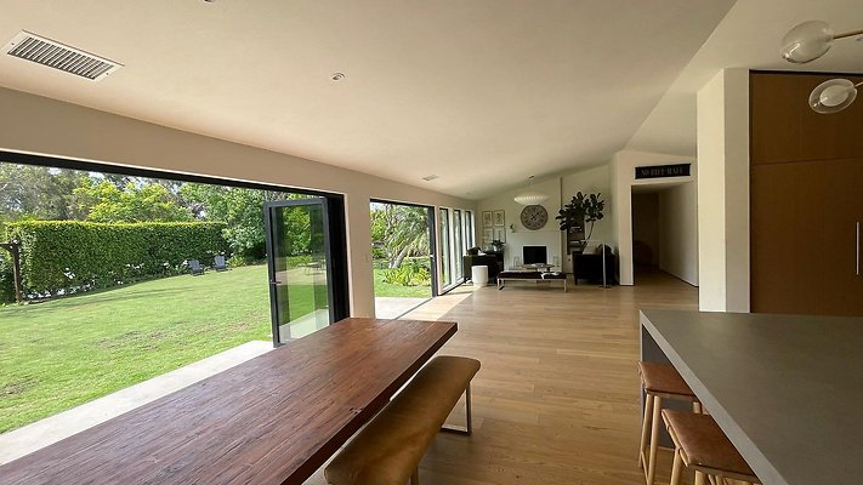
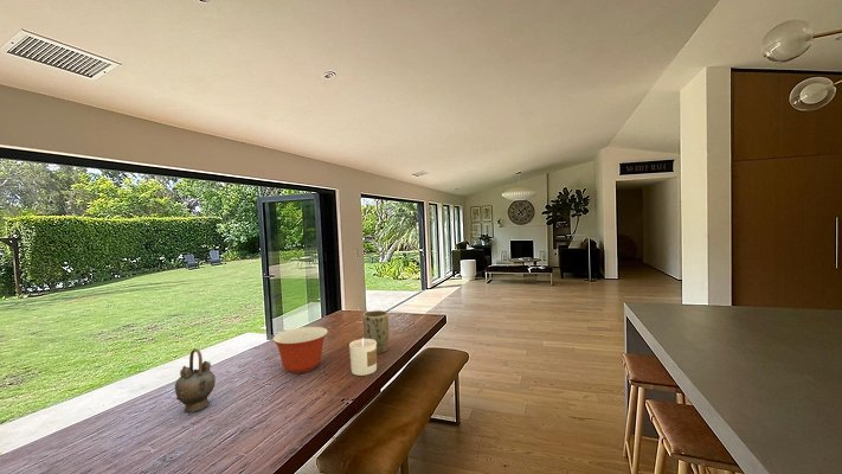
+ teapot [174,347,217,414]
+ plant pot [362,309,390,354]
+ candle [348,337,378,377]
+ mixing bowl [271,326,329,374]
